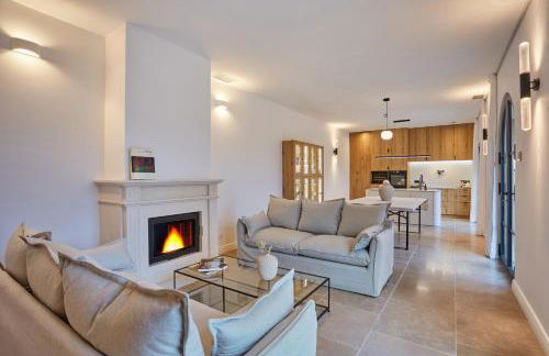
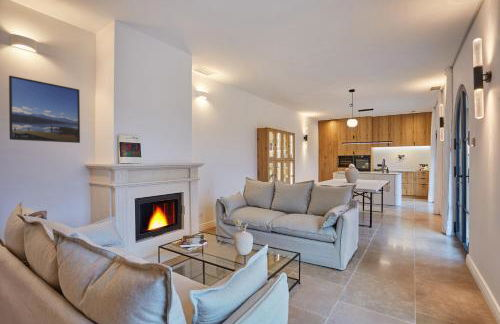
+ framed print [8,75,81,144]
